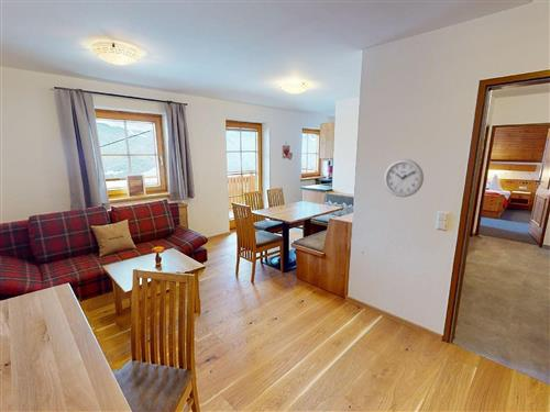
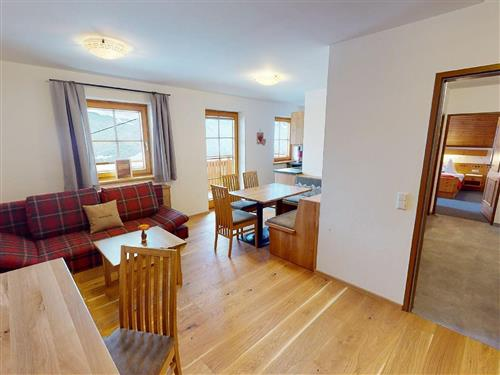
- wall clock [383,158,425,198]
